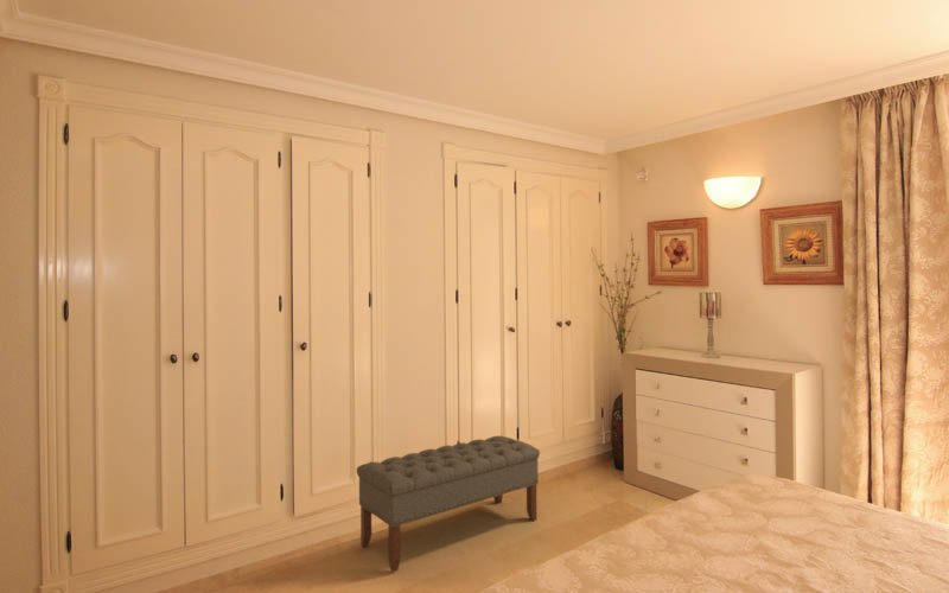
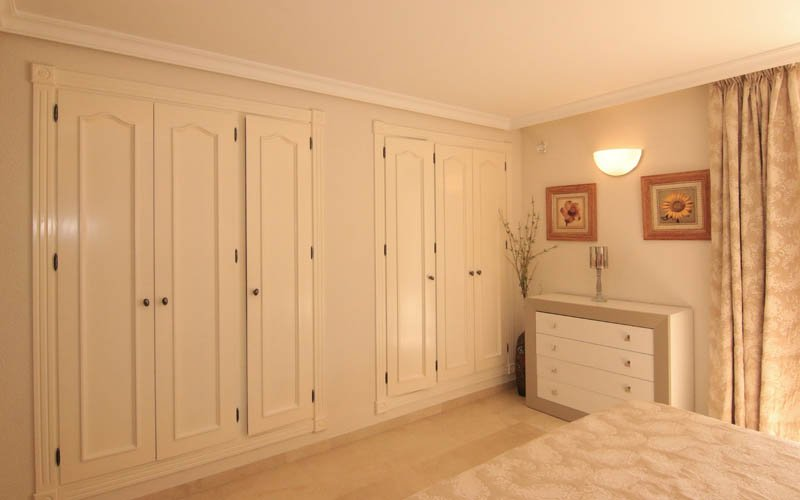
- bench [356,435,541,573]
